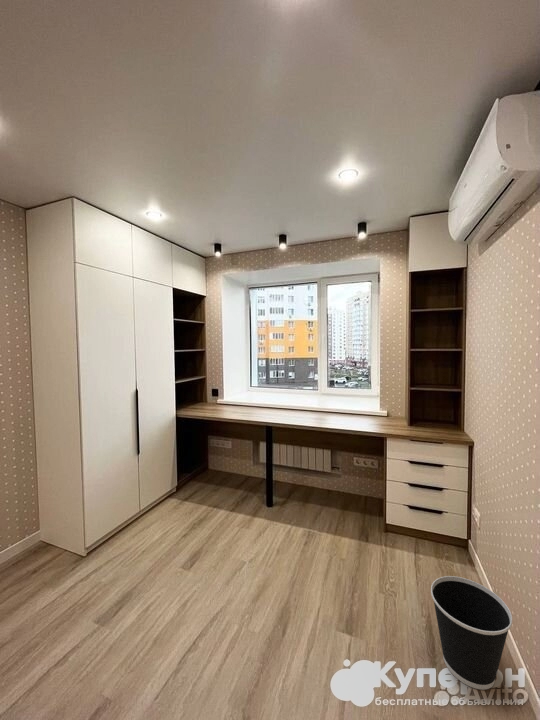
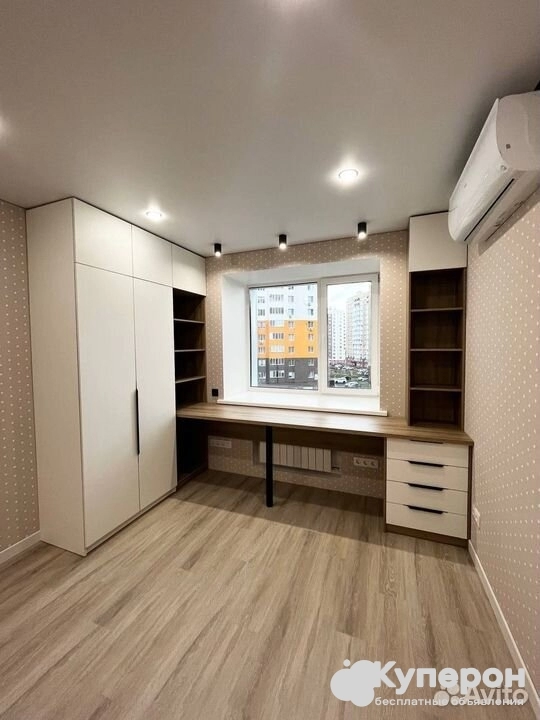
- wastebasket [430,575,513,691]
